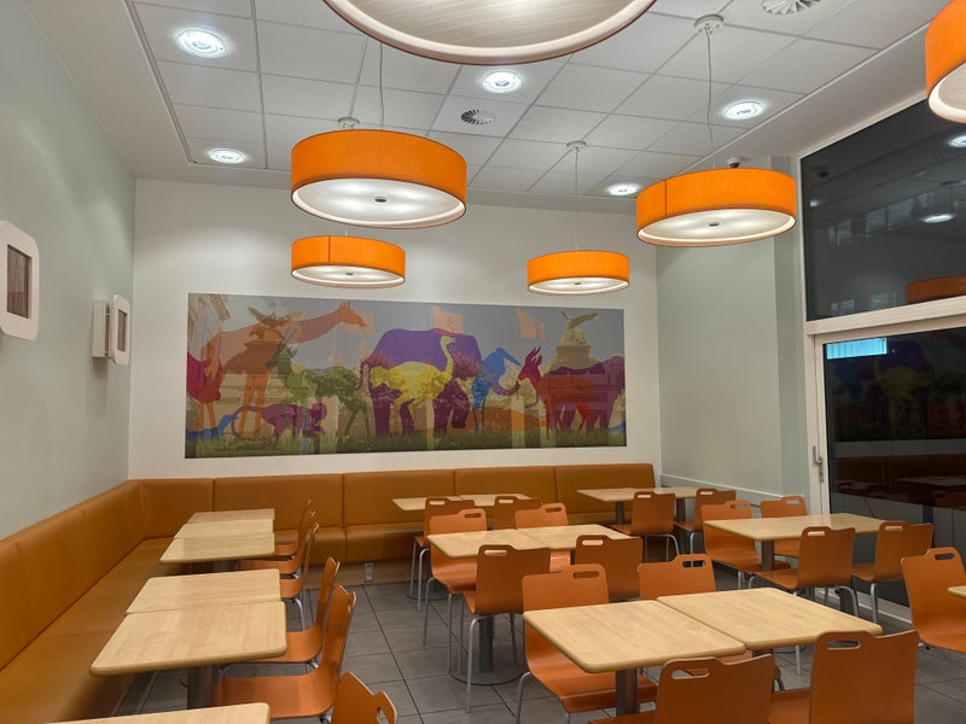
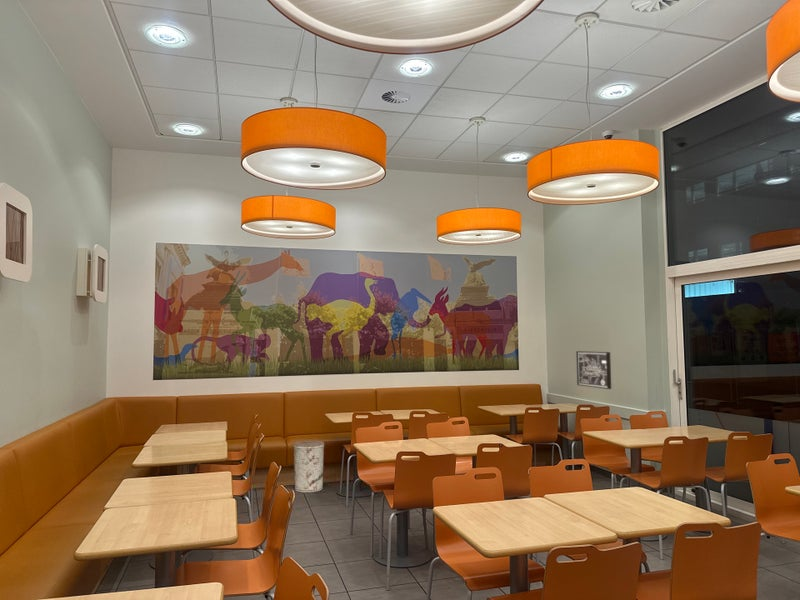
+ trash can [292,439,325,493]
+ wall art [575,350,612,390]
